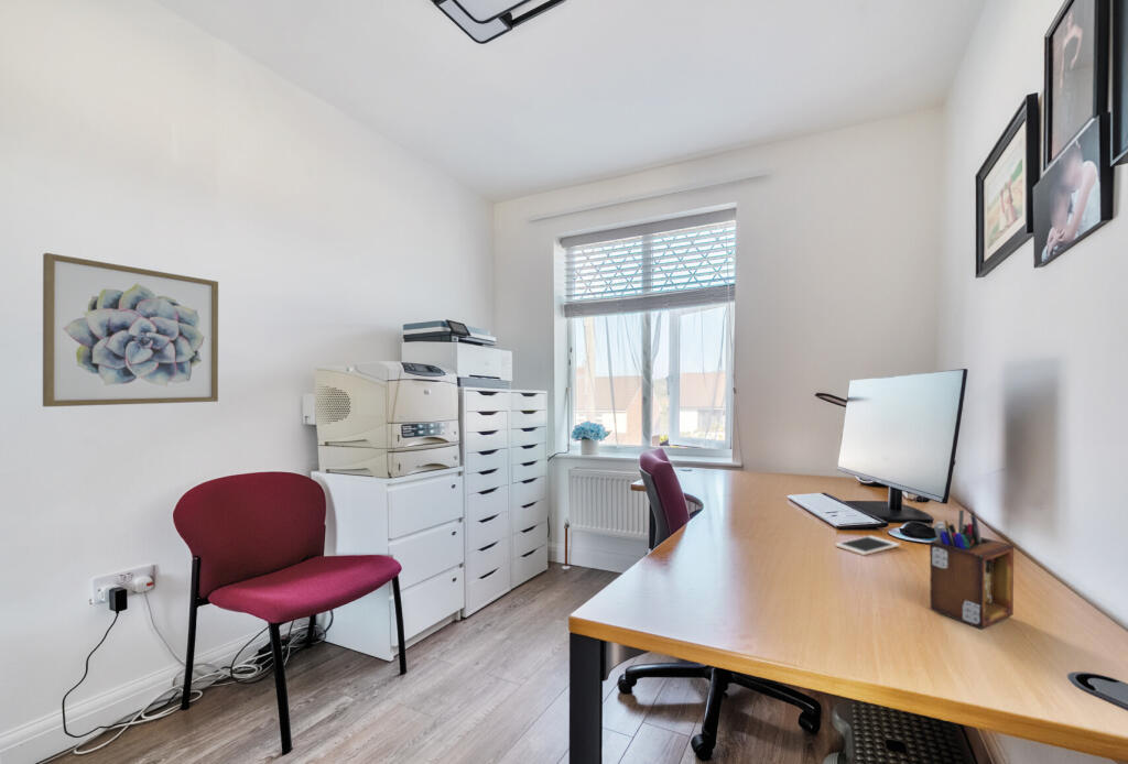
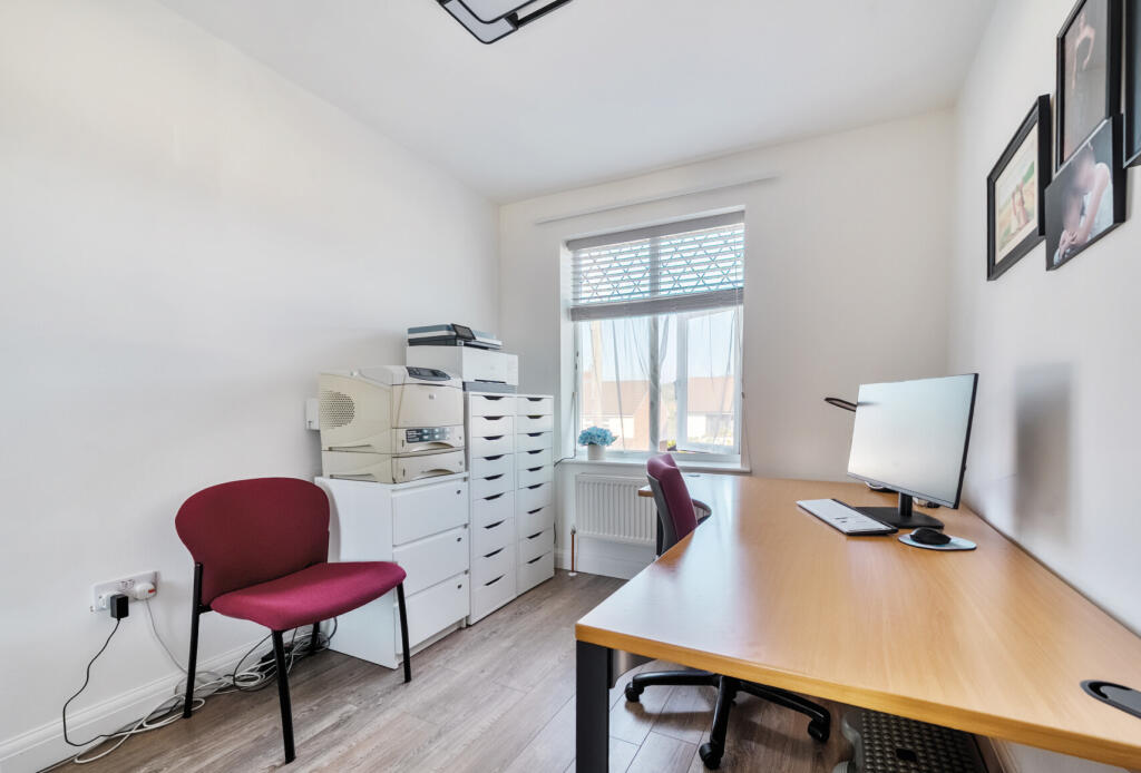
- desk organizer [929,509,1015,630]
- cell phone [834,535,901,556]
- wall art [42,252,219,407]
